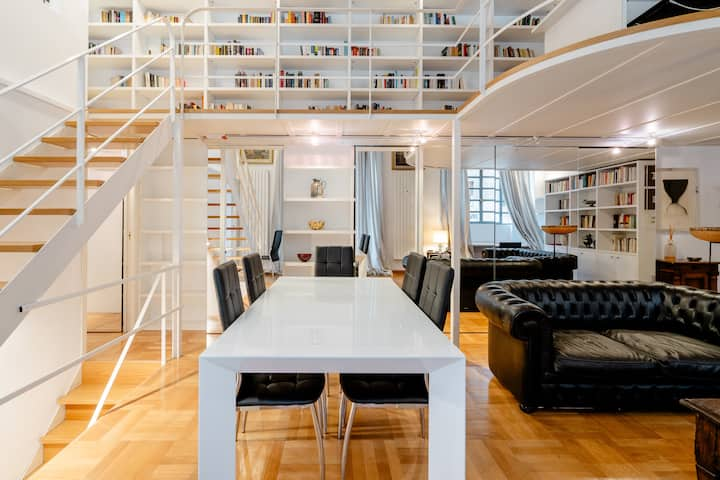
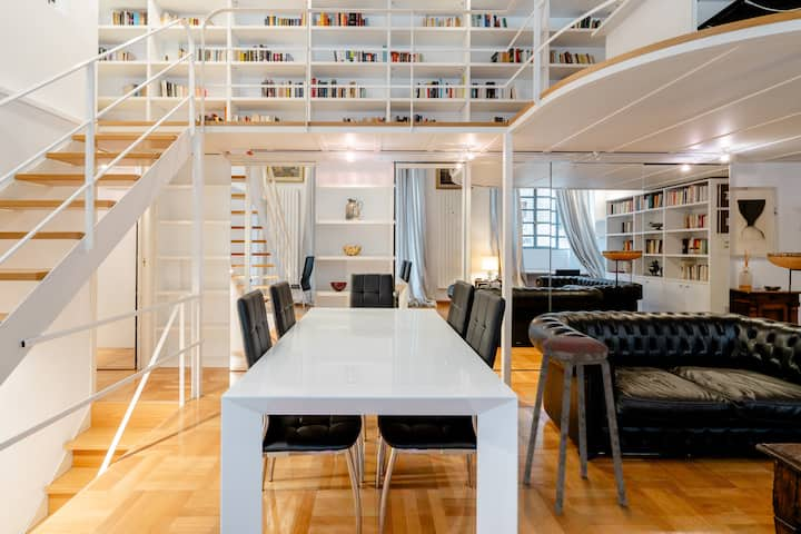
+ music stool [522,335,627,515]
